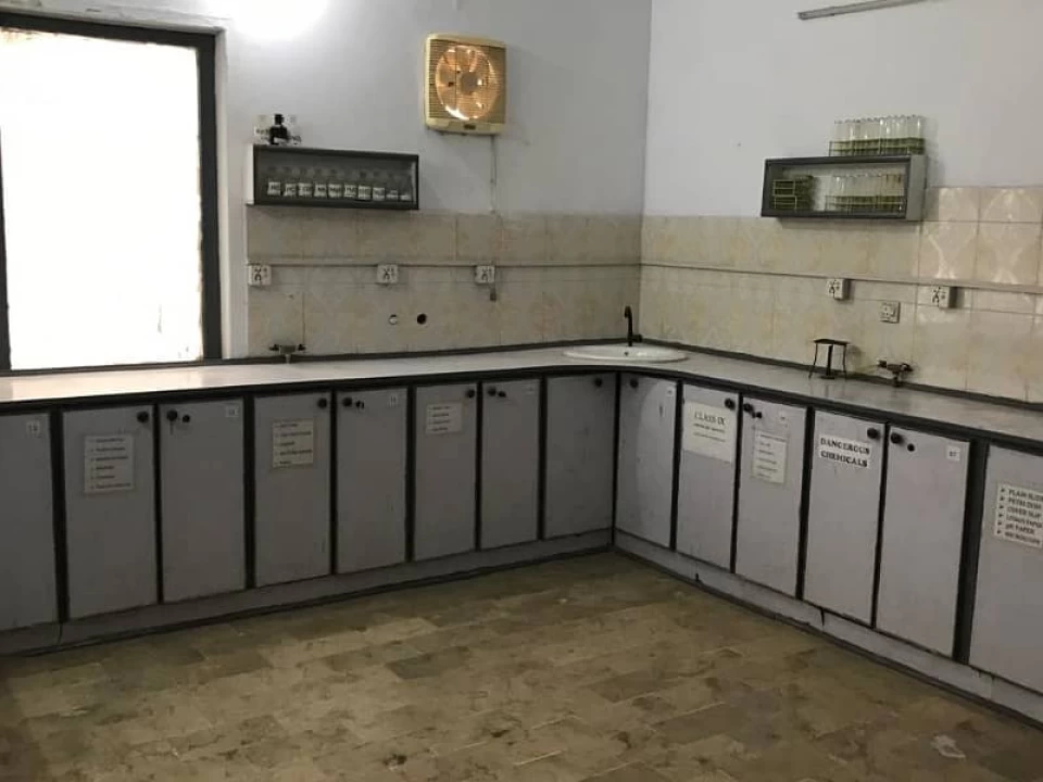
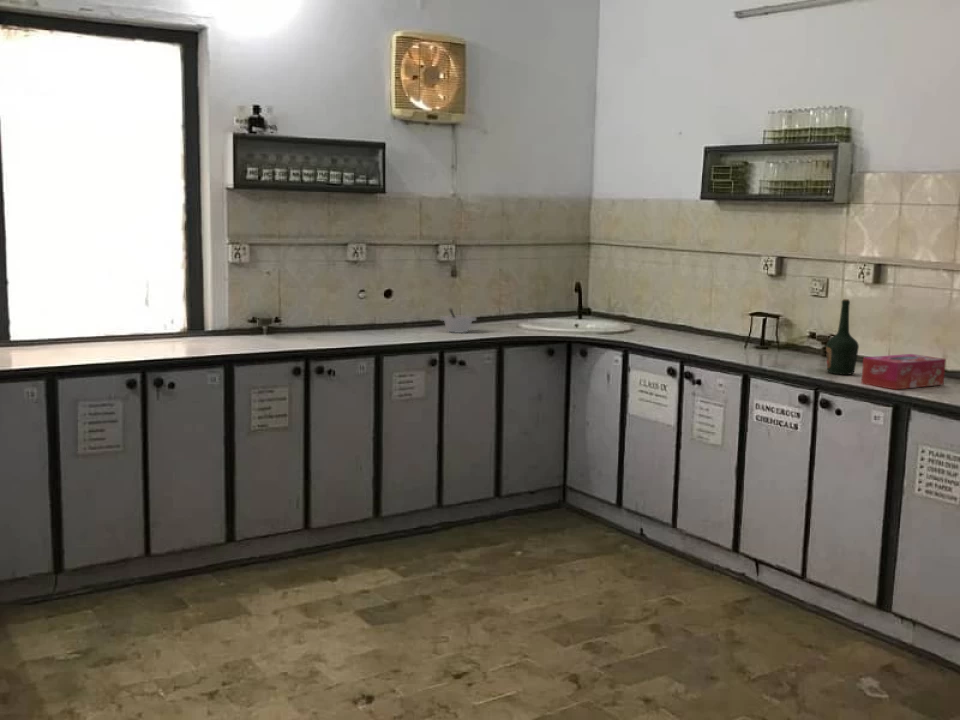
+ tissue box [860,353,947,390]
+ mortar and pestle [439,306,477,334]
+ bottle [825,298,860,376]
